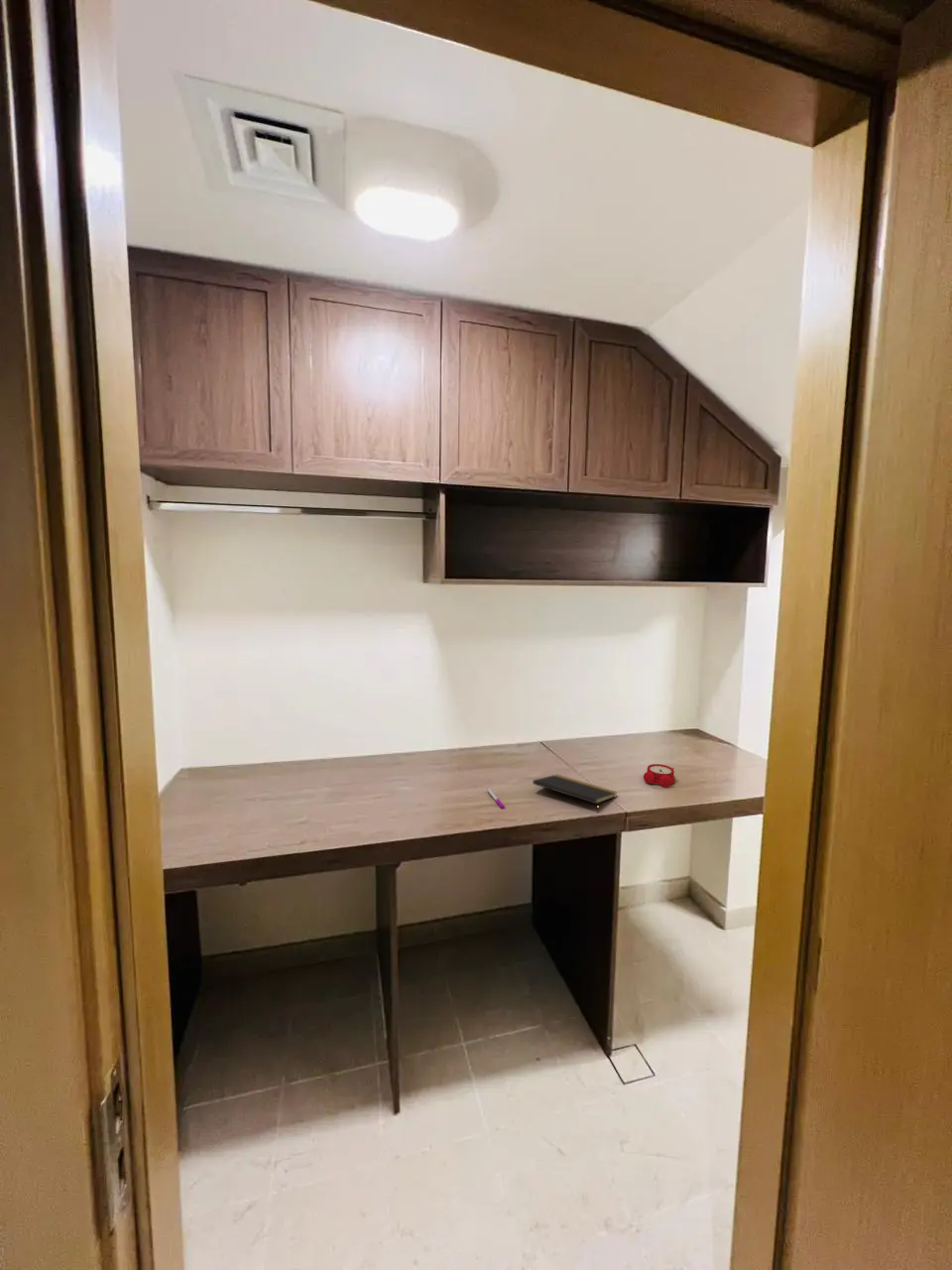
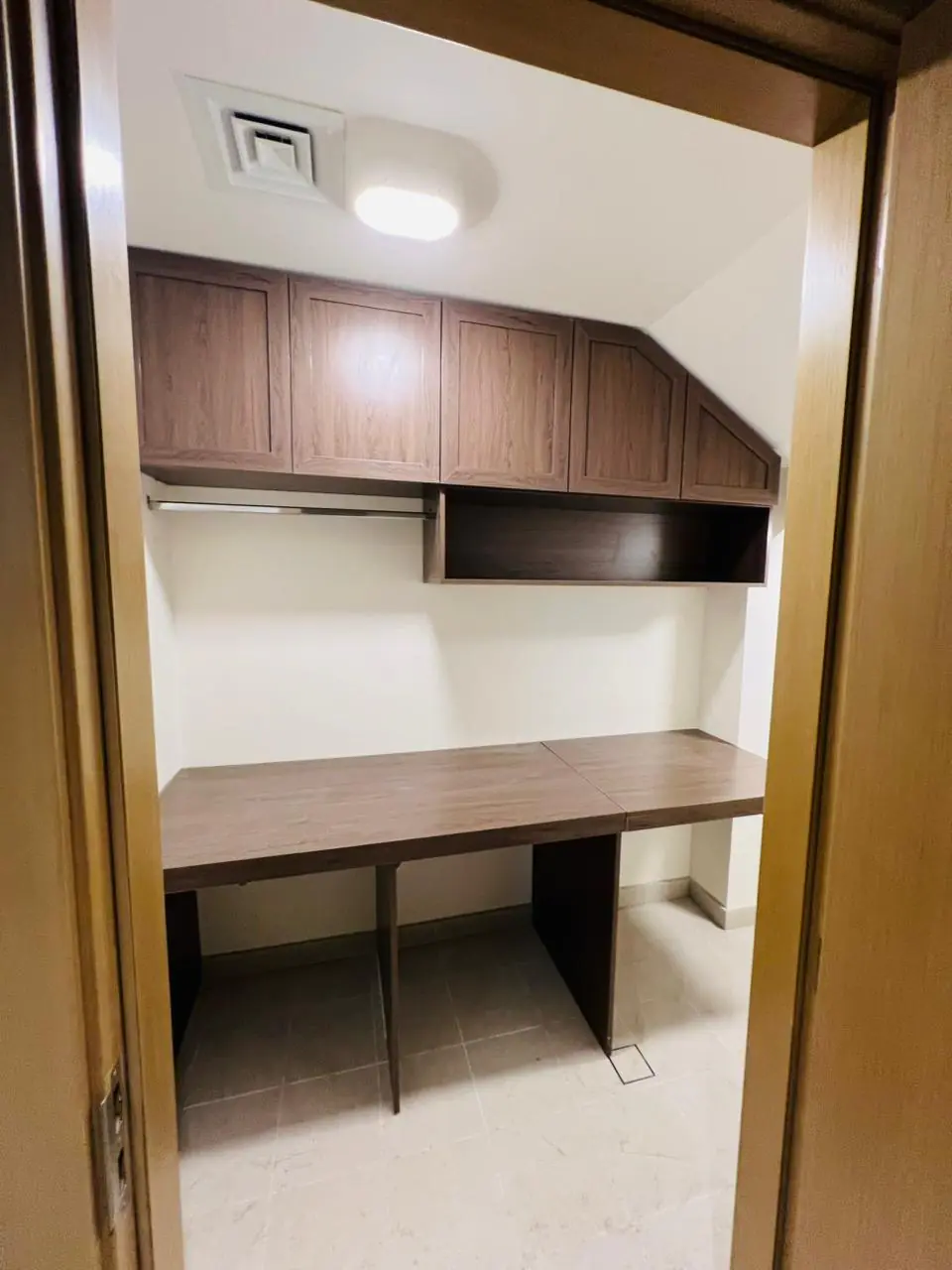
- notepad [532,774,619,815]
- pen [486,787,506,810]
- alarm clock [643,763,676,788]
